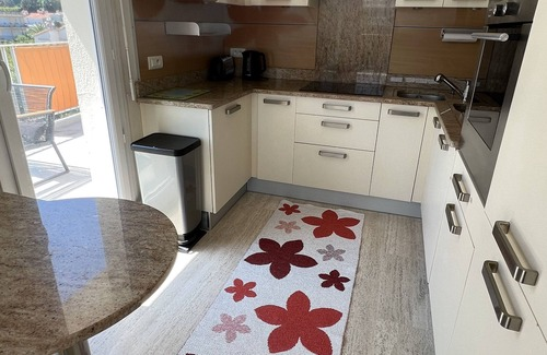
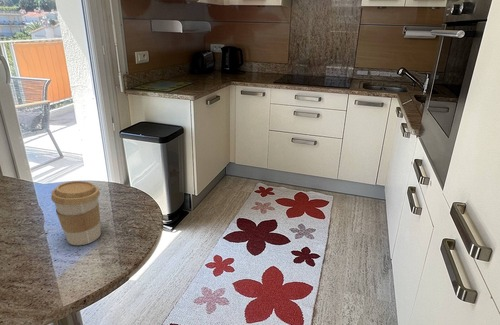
+ coffee cup [50,180,102,246]
